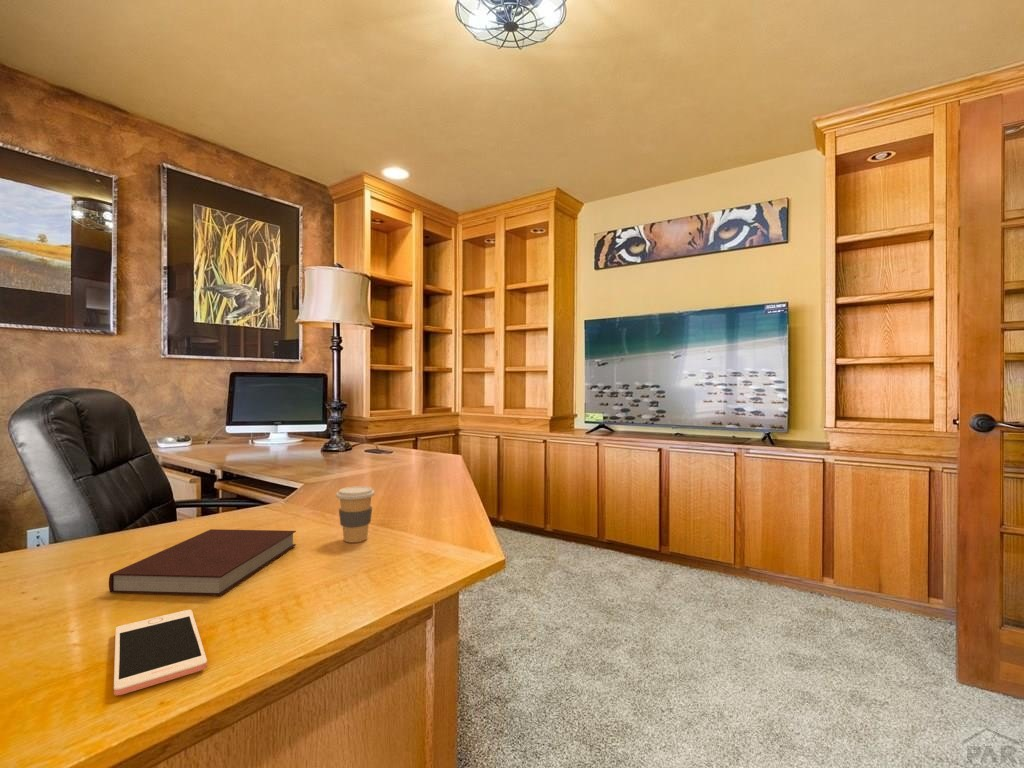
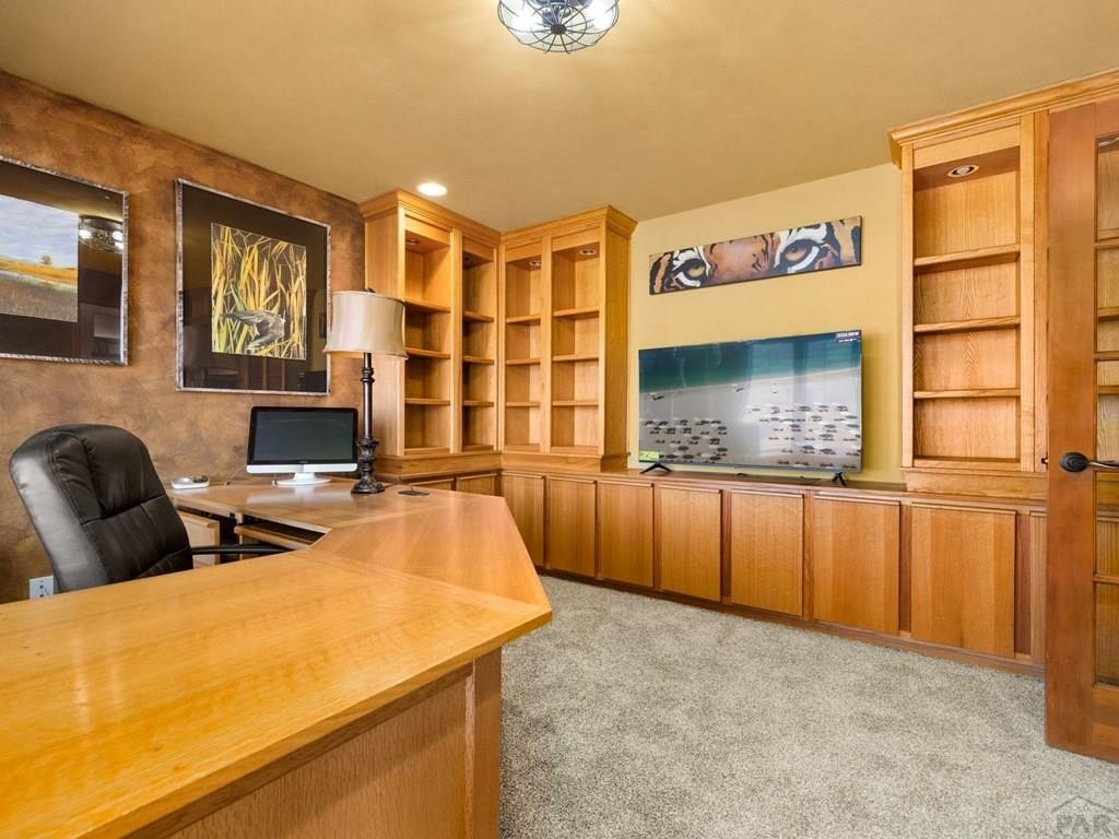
- coffee cup [335,485,376,543]
- cell phone [113,609,208,696]
- notebook [108,528,297,596]
